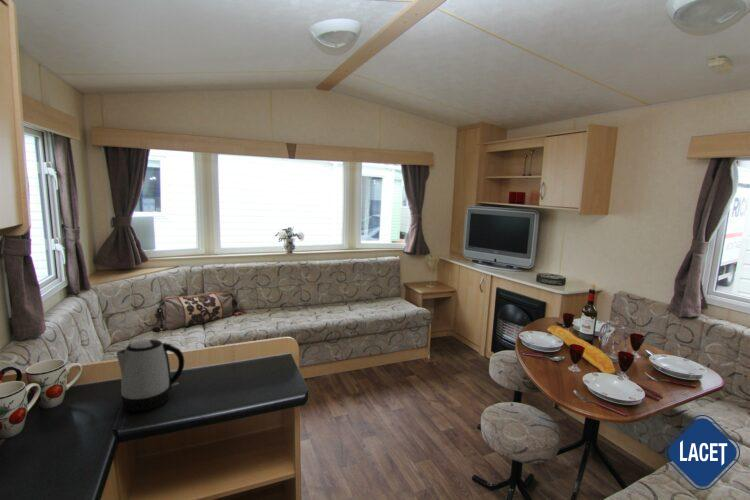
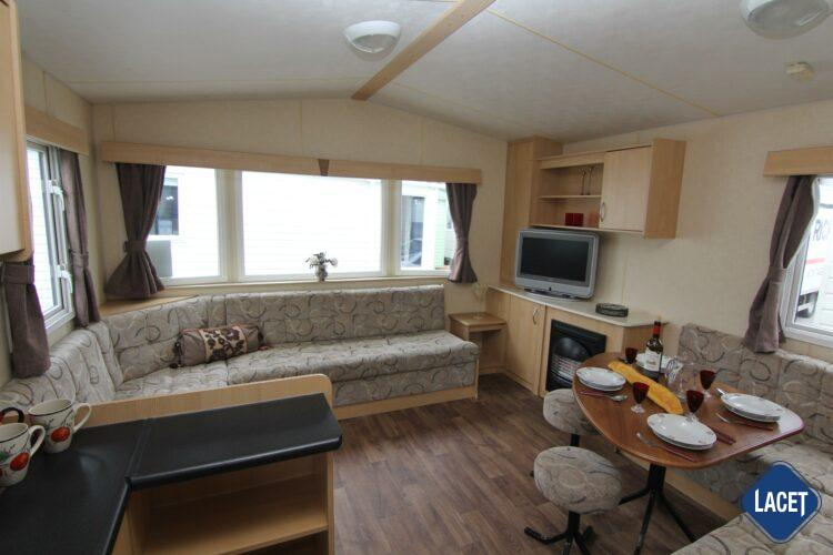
- kettle [115,338,185,412]
